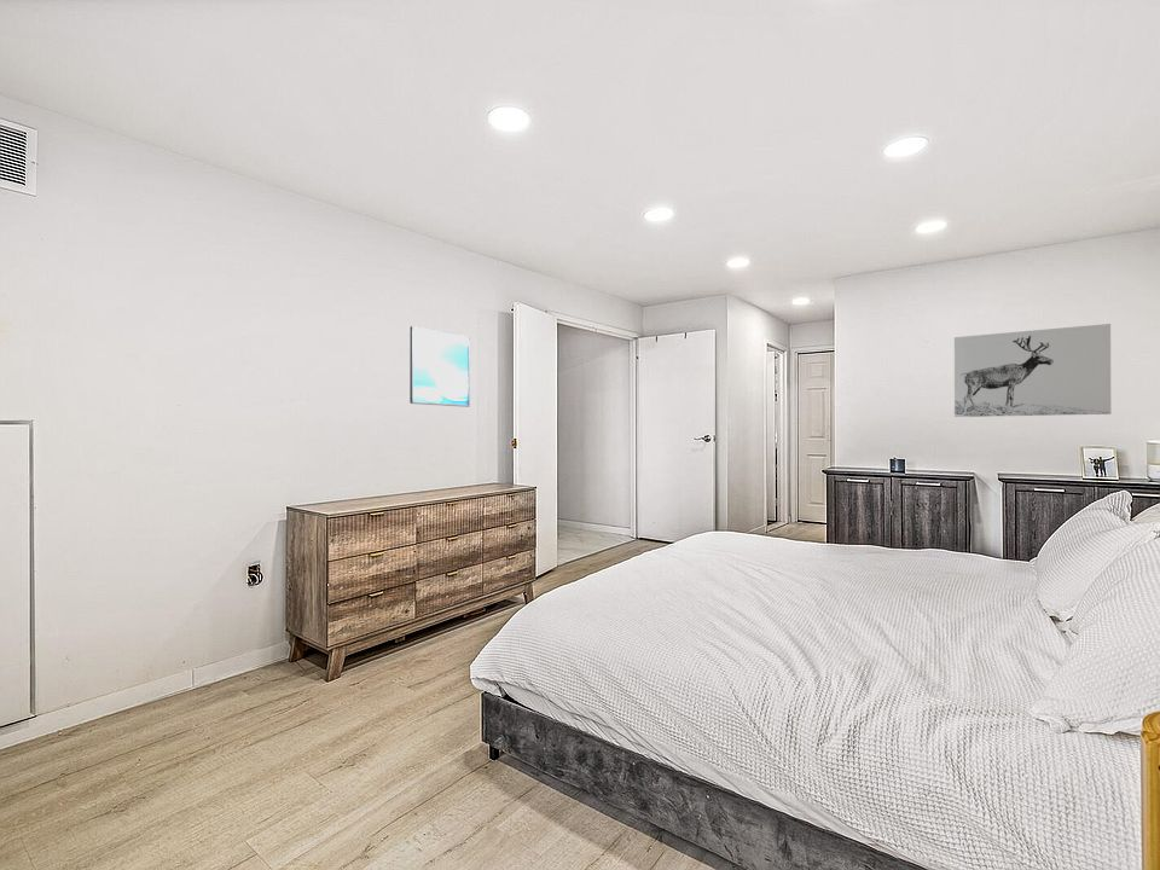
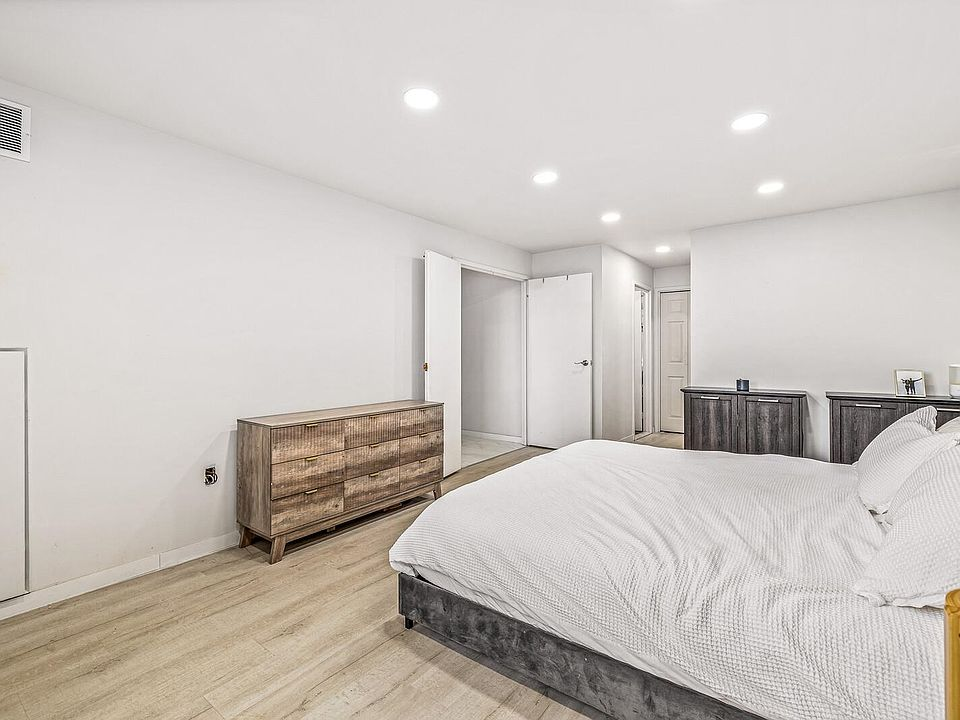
- wall art [953,323,1113,418]
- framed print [408,325,471,408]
